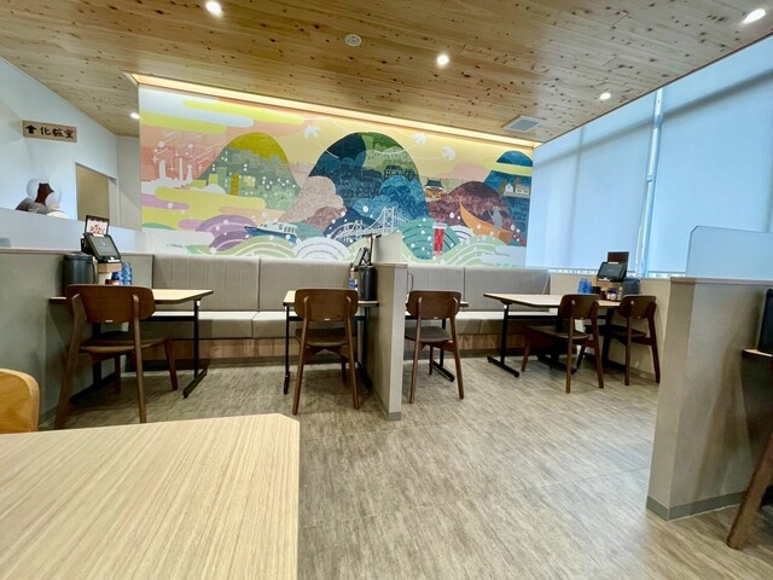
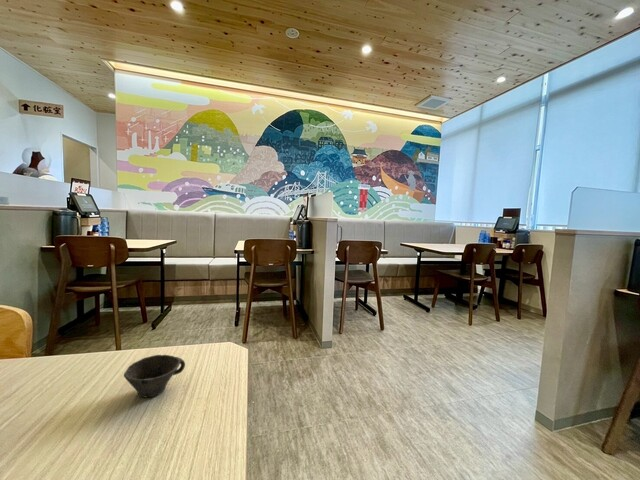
+ cup [123,354,186,399]
